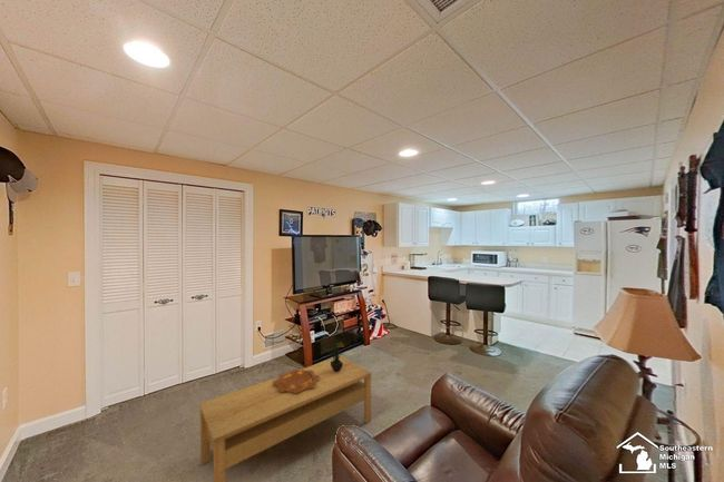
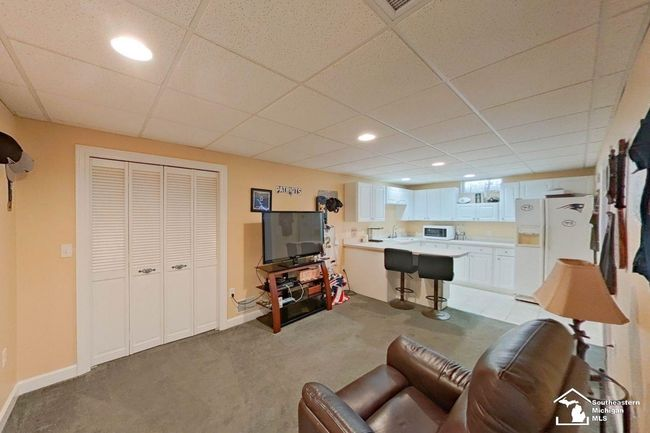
- coffee table [198,355,373,482]
- potted plant [325,340,346,373]
- decorative bowl [273,368,320,393]
